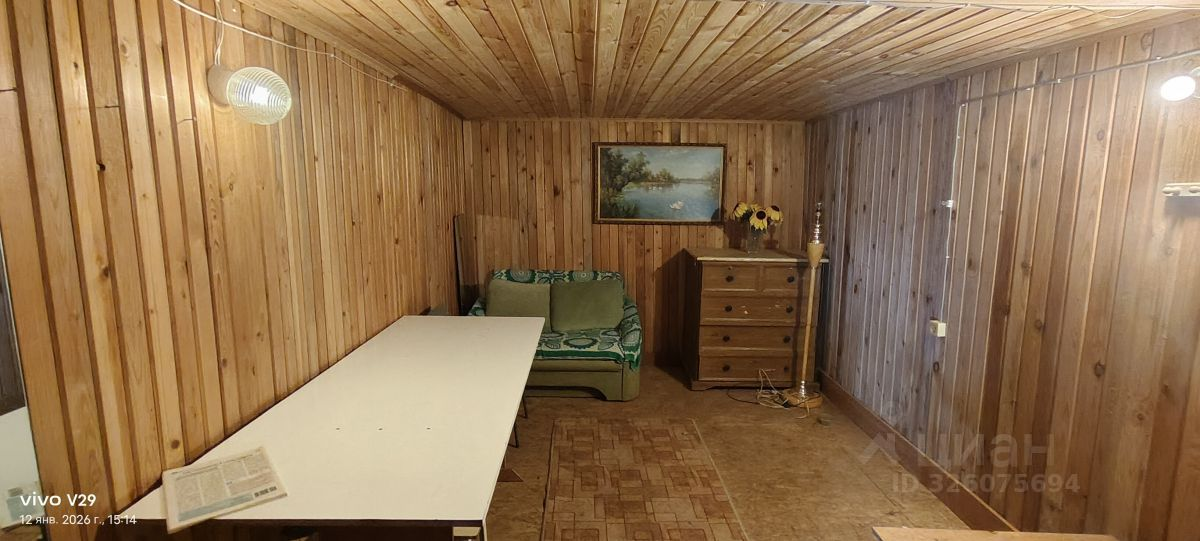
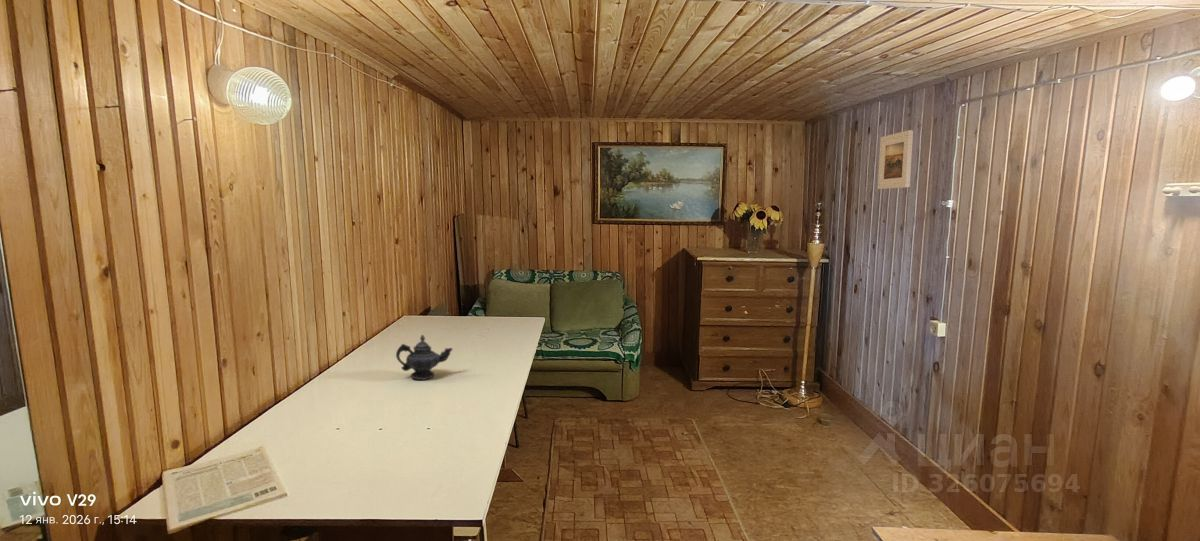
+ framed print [877,129,914,190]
+ teapot [395,334,453,381]
